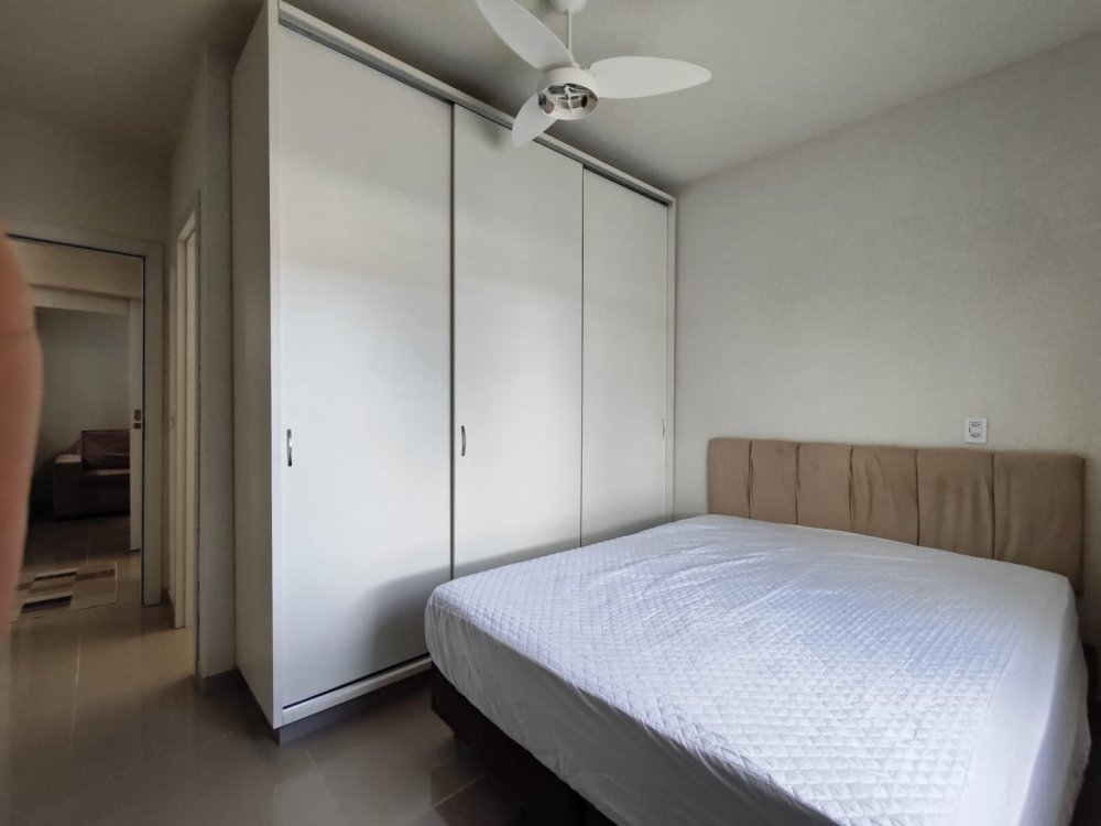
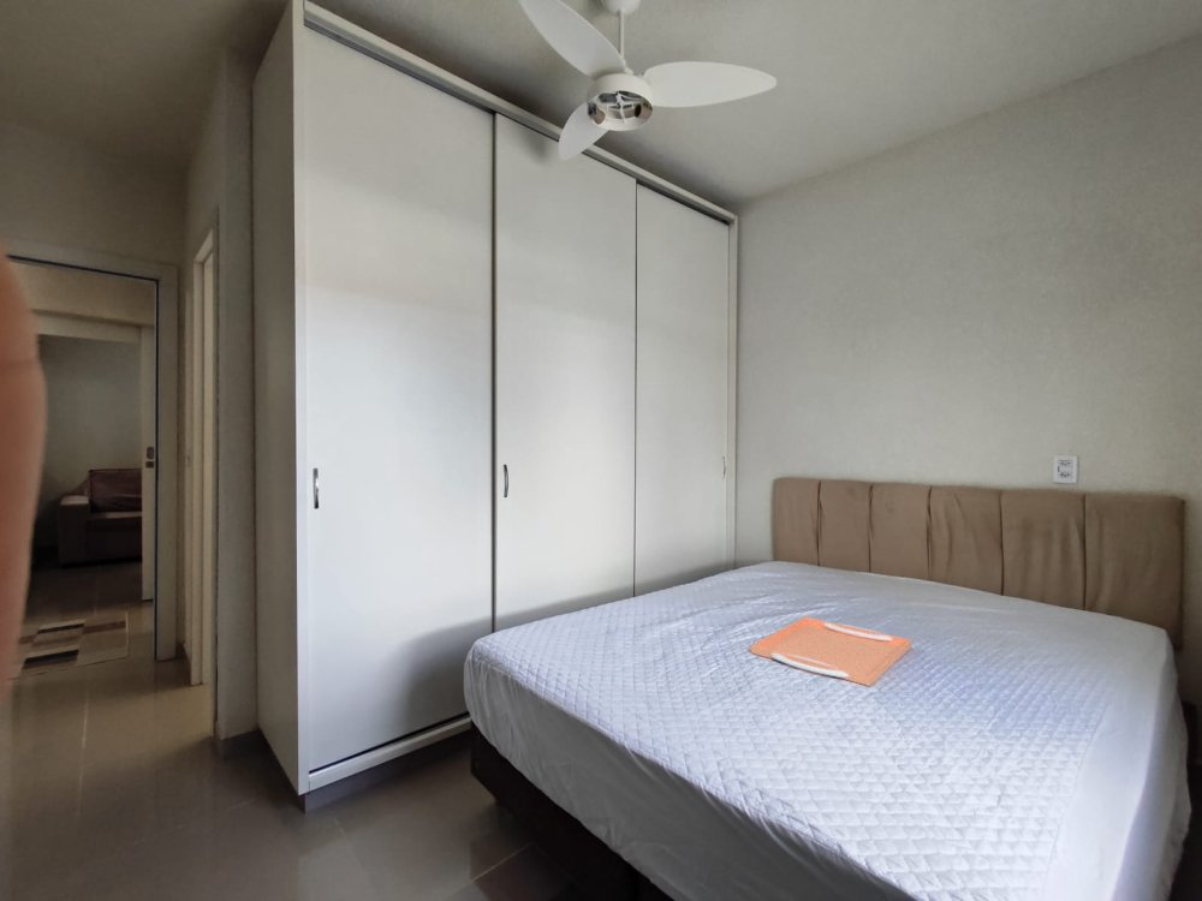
+ serving tray [750,615,912,687]
